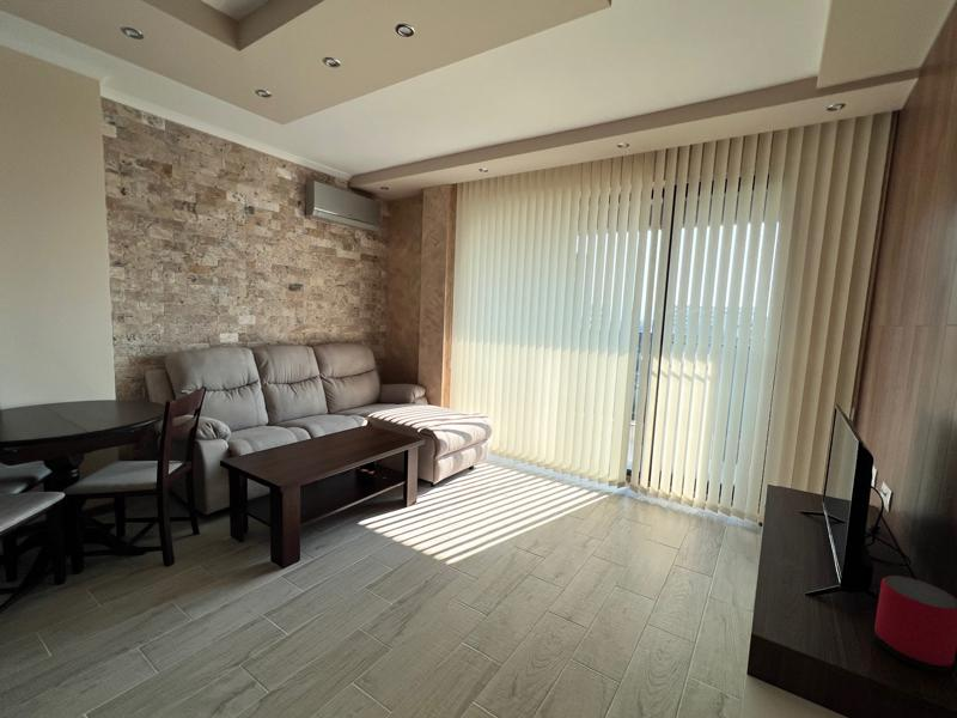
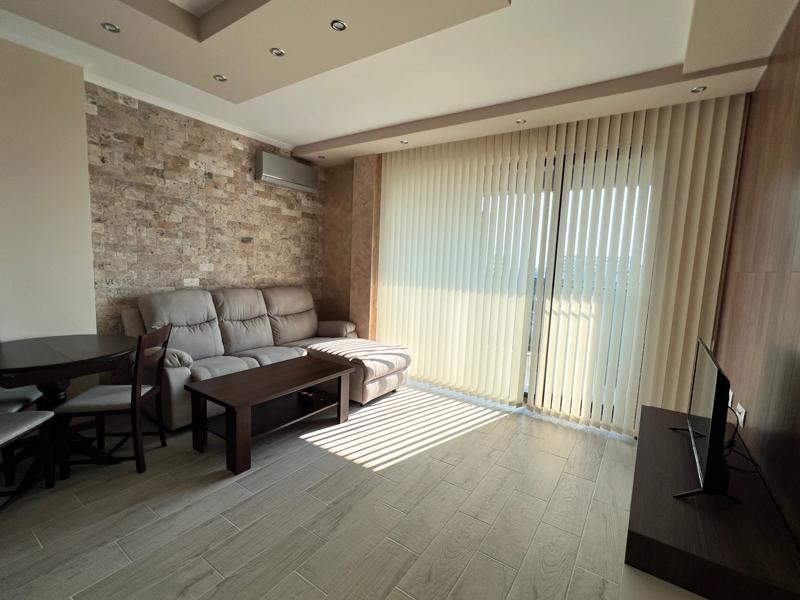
- speaker [873,574,957,673]
